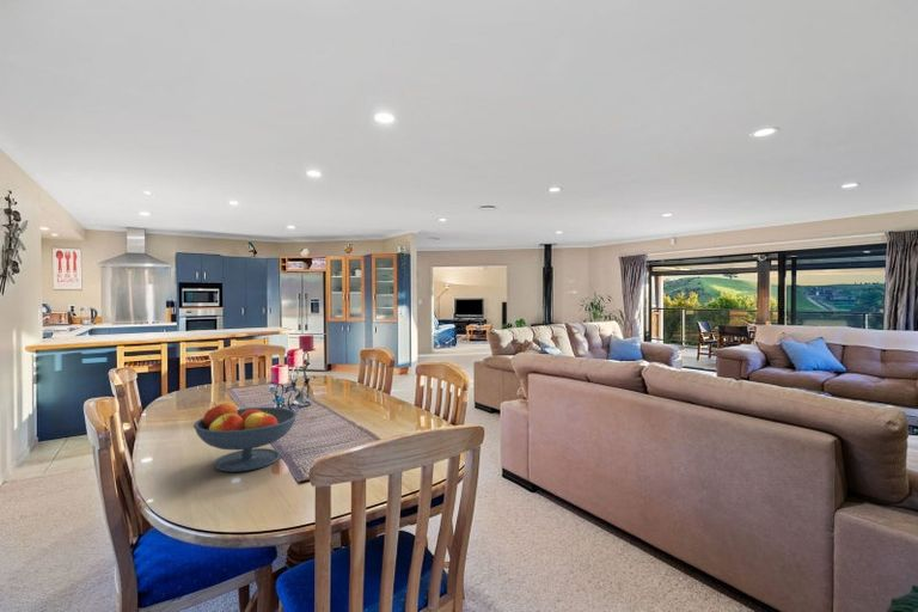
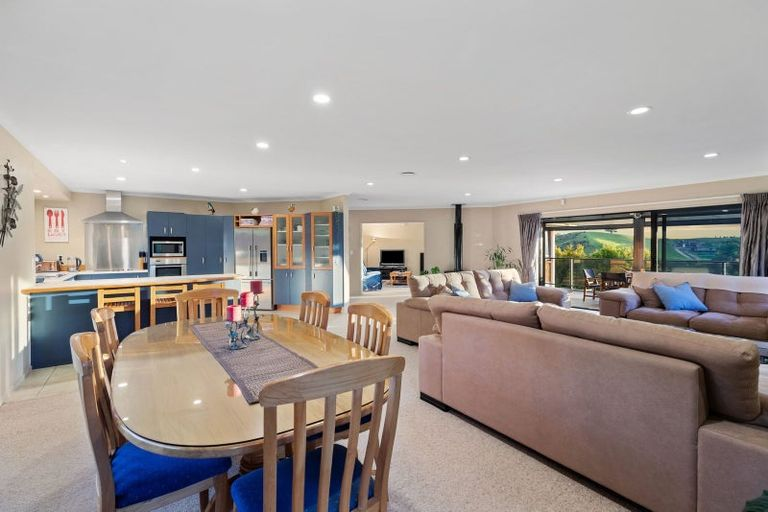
- fruit bowl [192,402,299,473]
